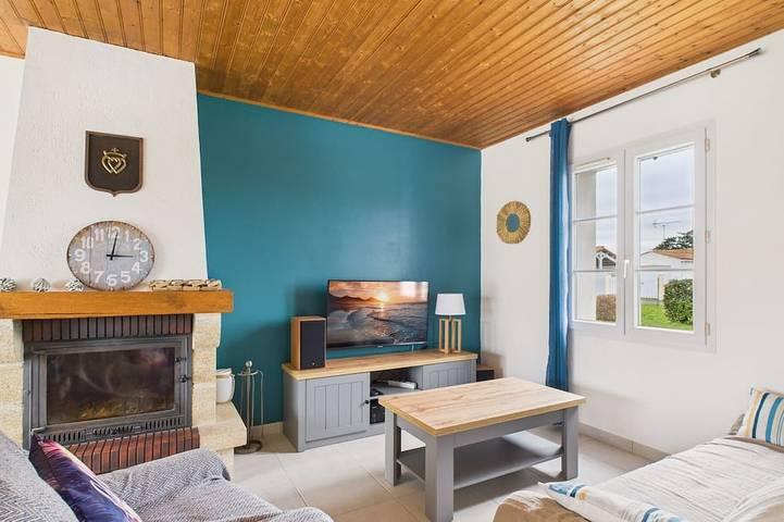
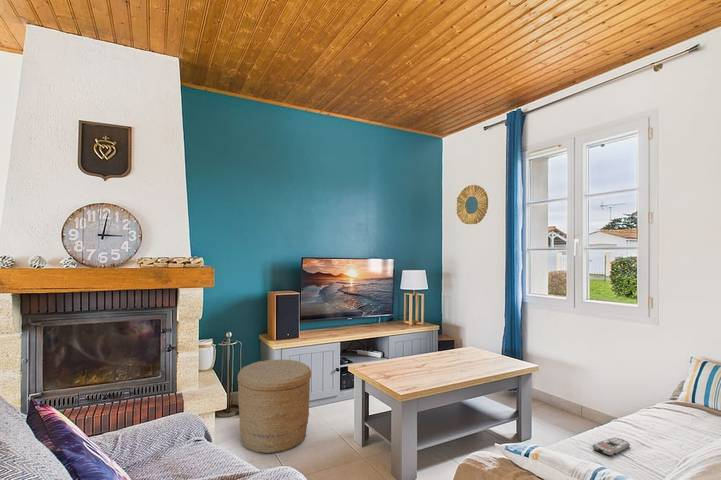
+ basket [237,359,312,454]
+ remote control [592,437,631,457]
